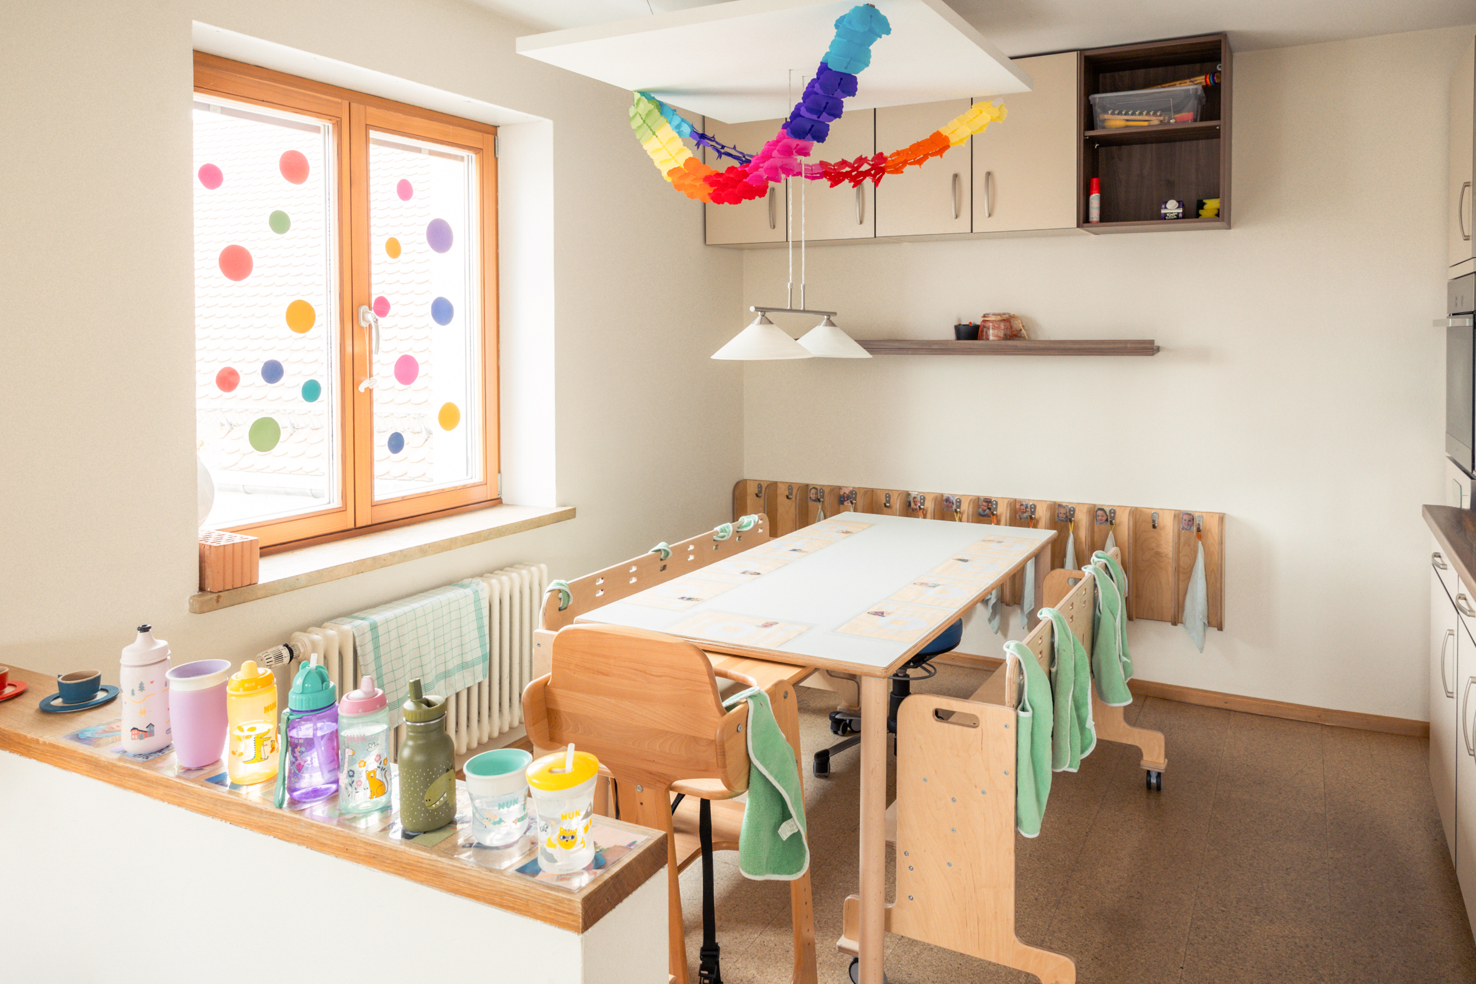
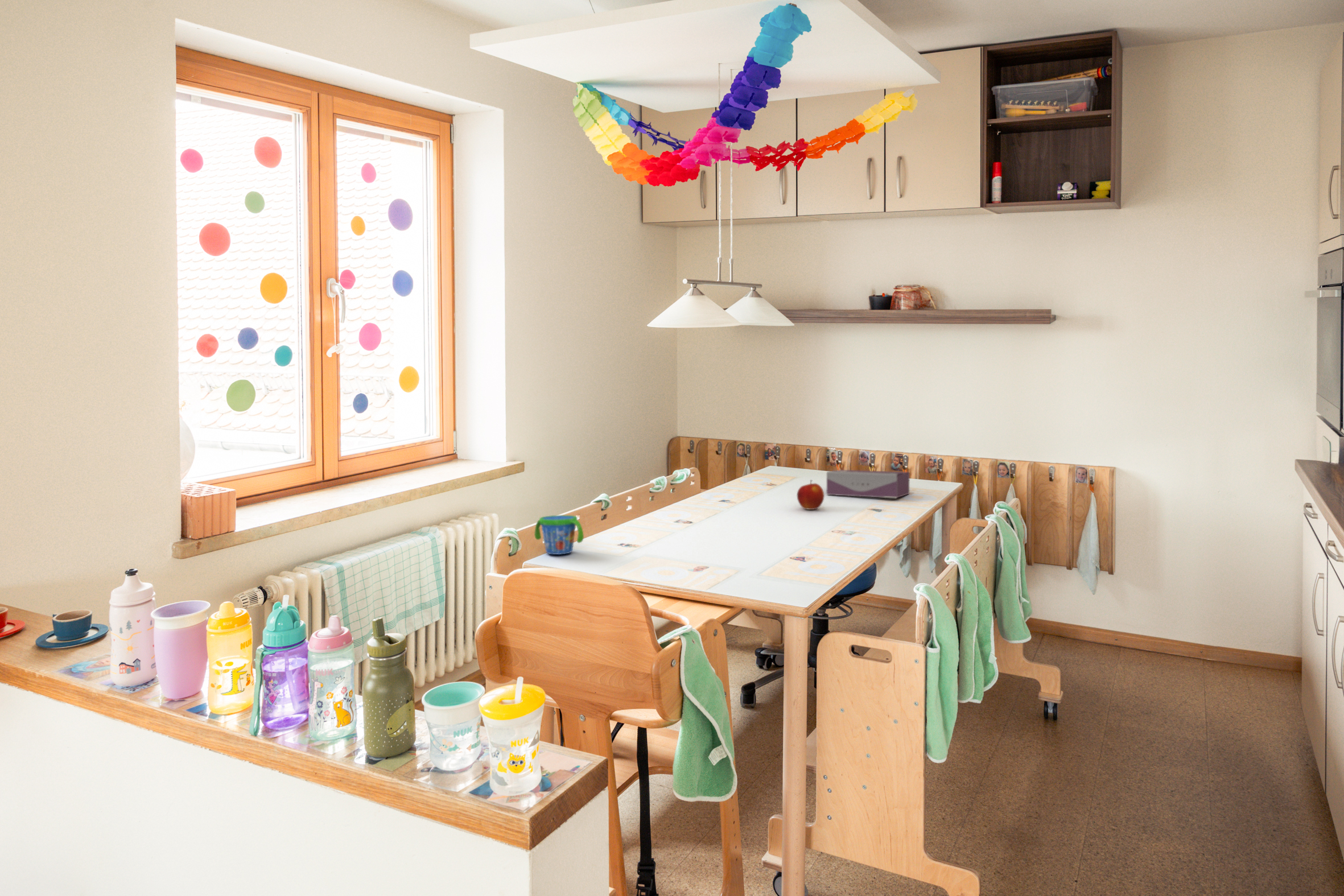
+ tissue box [826,469,910,498]
+ apple [797,480,825,510]
+ snack cup [534,515,584,555]
